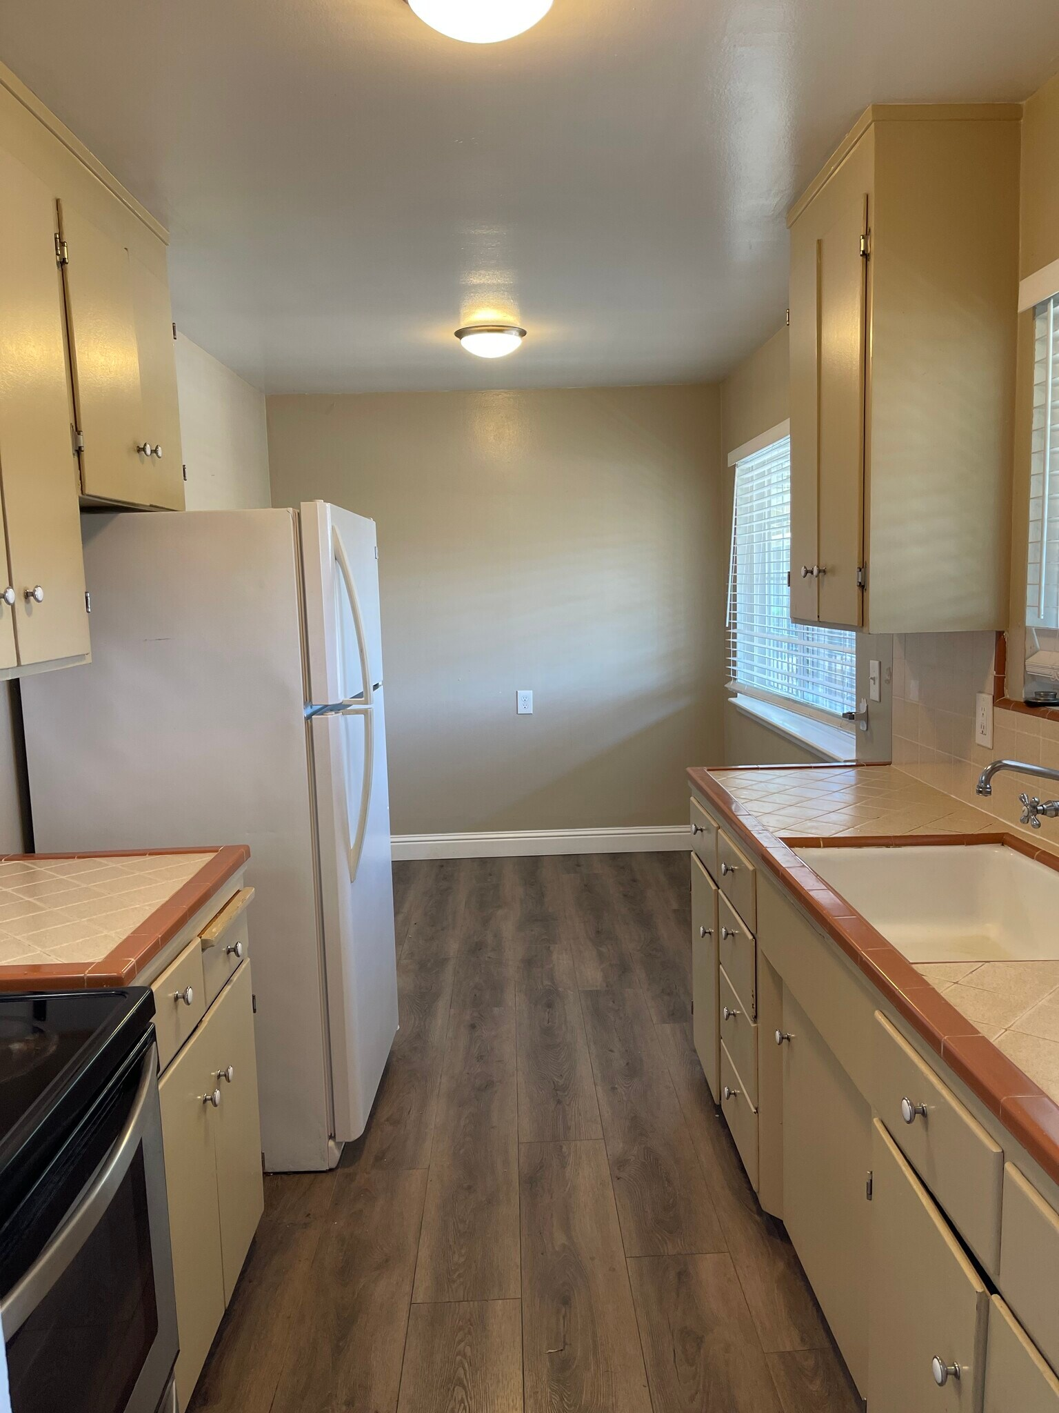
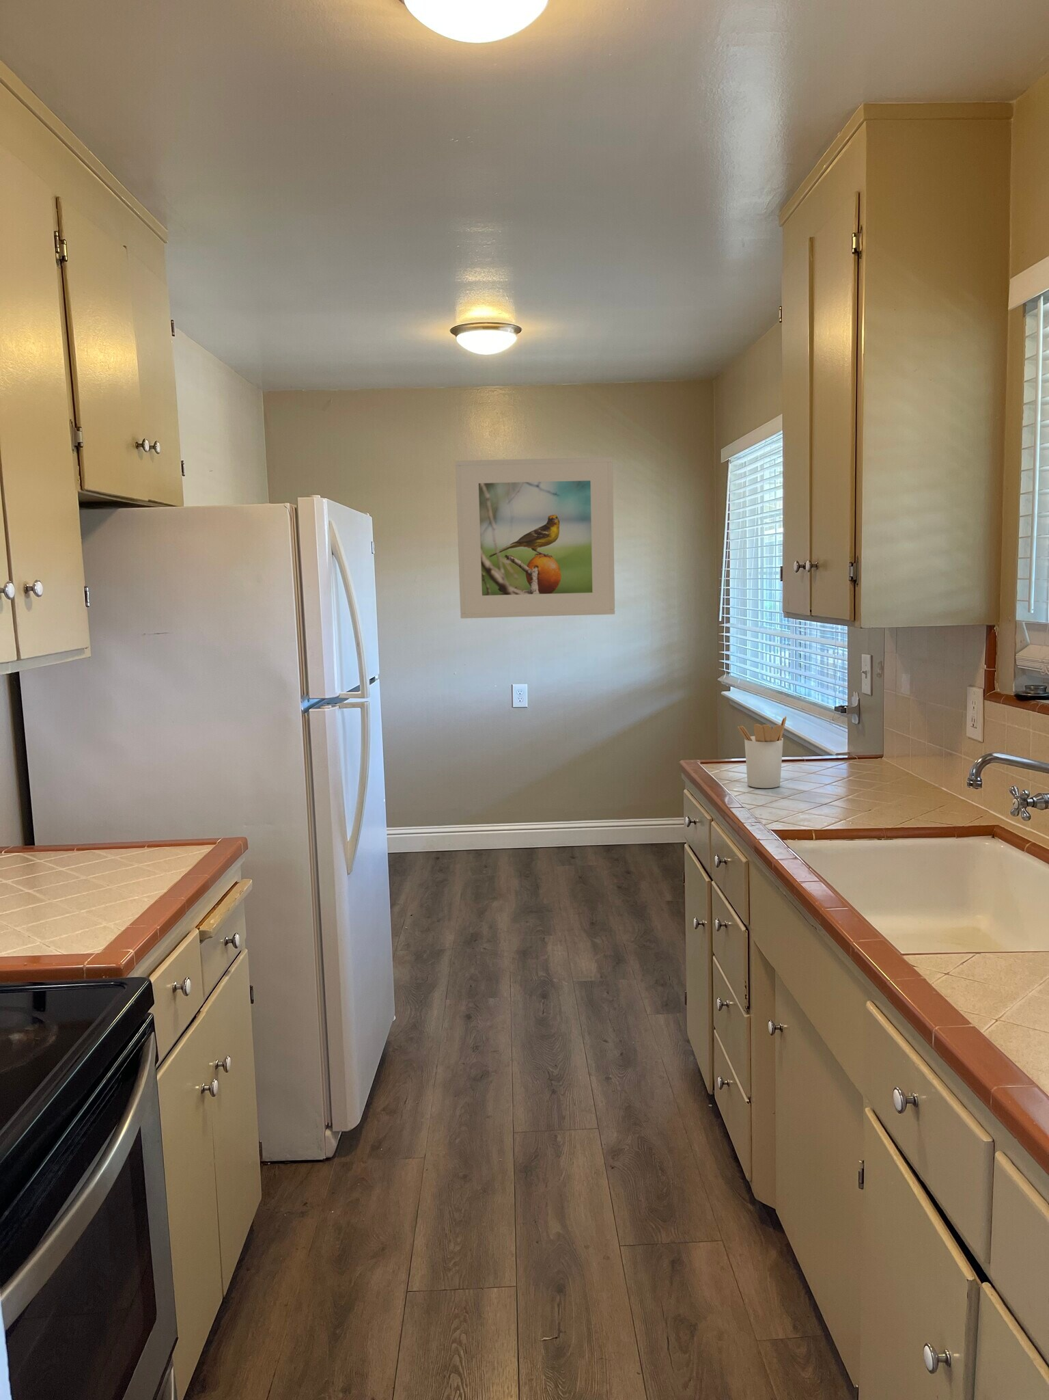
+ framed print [455,456,615,620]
+ utensil holder [737,715,787,789]
